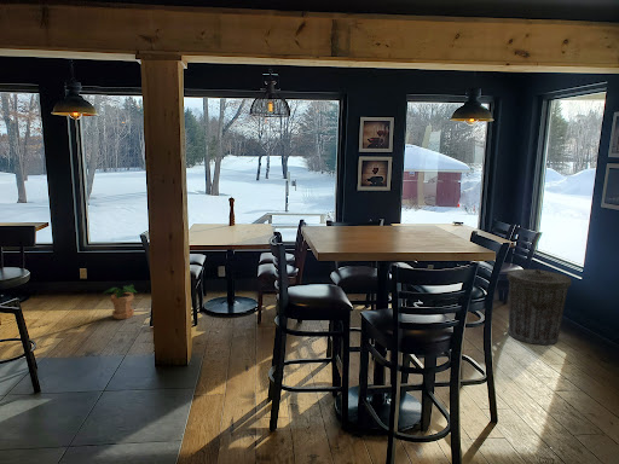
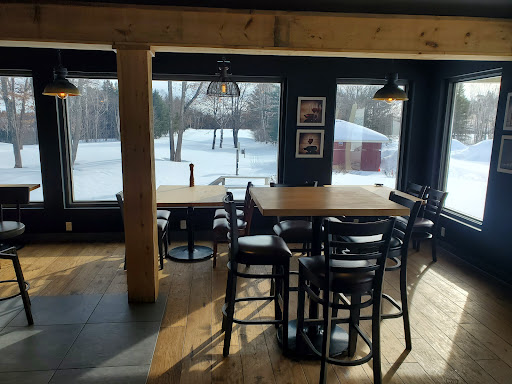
- potted plant [103,283,138,320]
- trash can [505,268,572,346]
